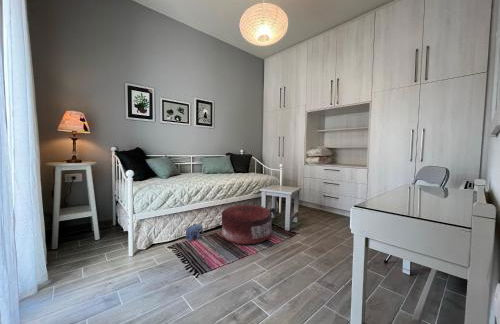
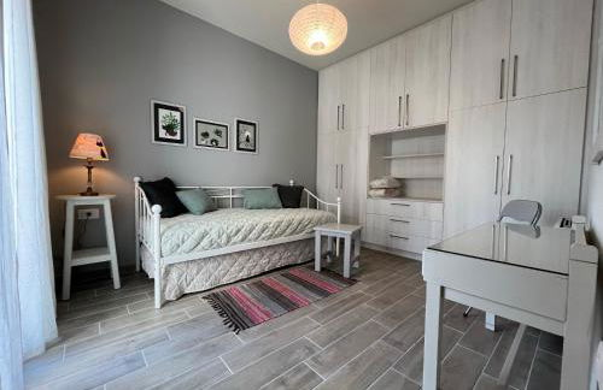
- pouf [221,203,273,246]
- plush toy [185,223,204,242]
